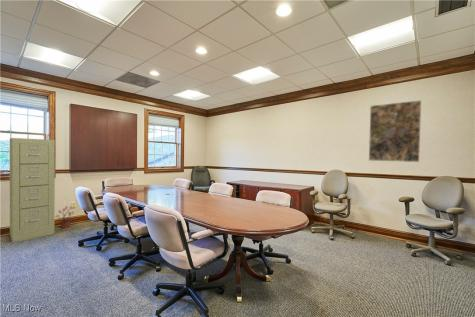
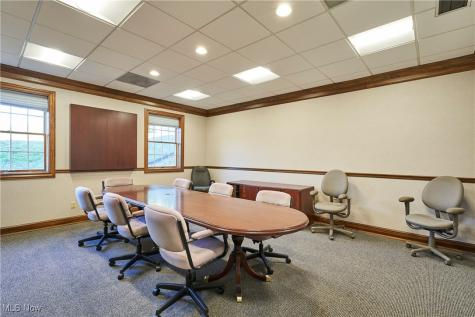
- potted plant [54,205,75,230]
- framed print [368,99,422,163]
- filing cabinet [9,137,56,243]
